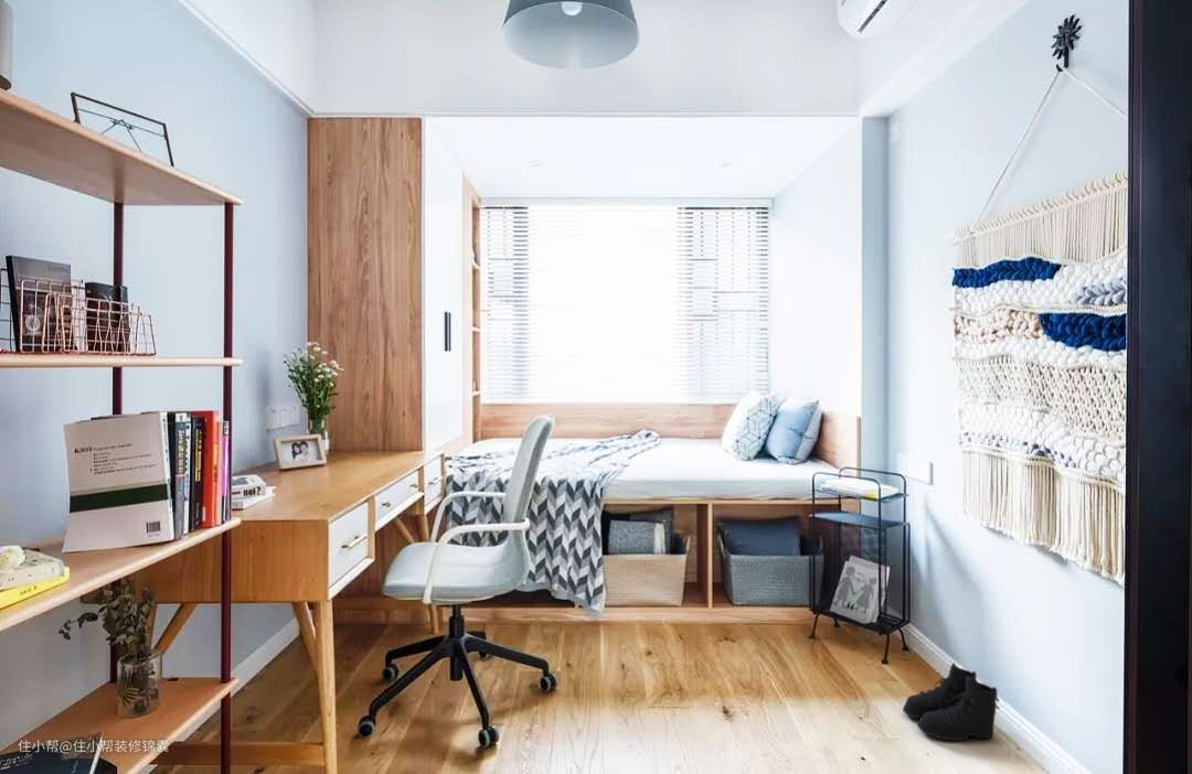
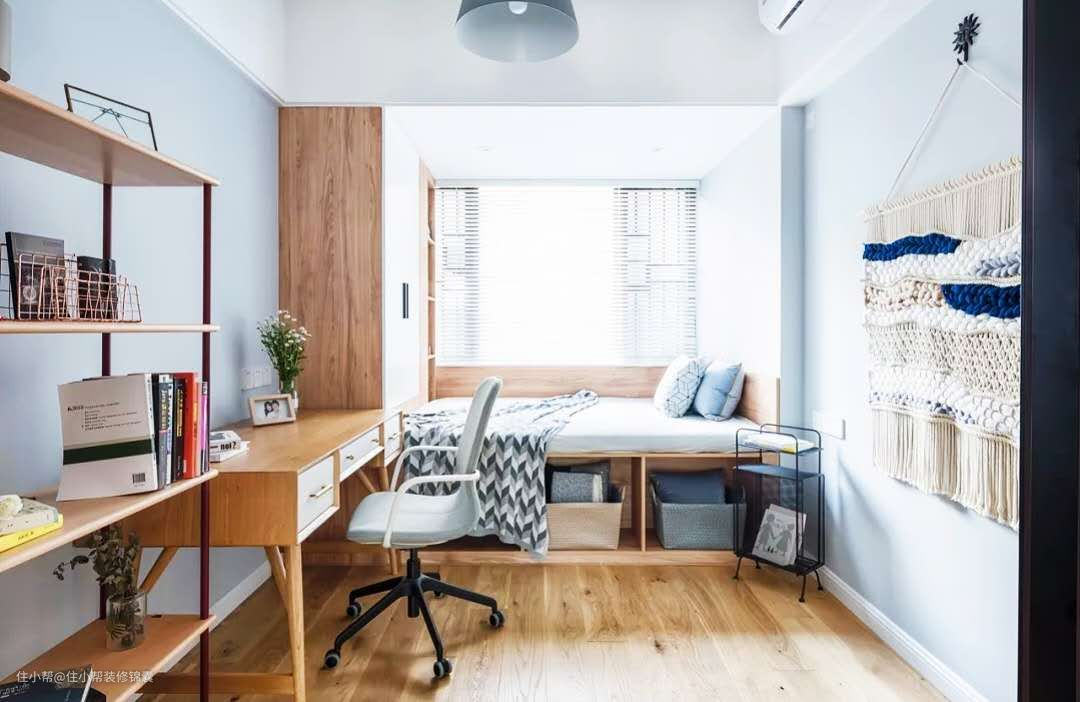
- boots [902,663,1000,742]
